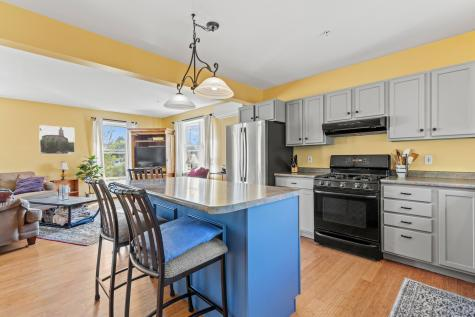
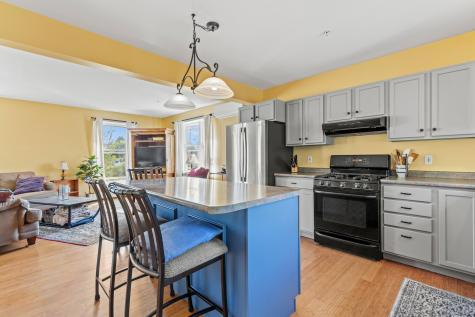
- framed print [38,124,76,155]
